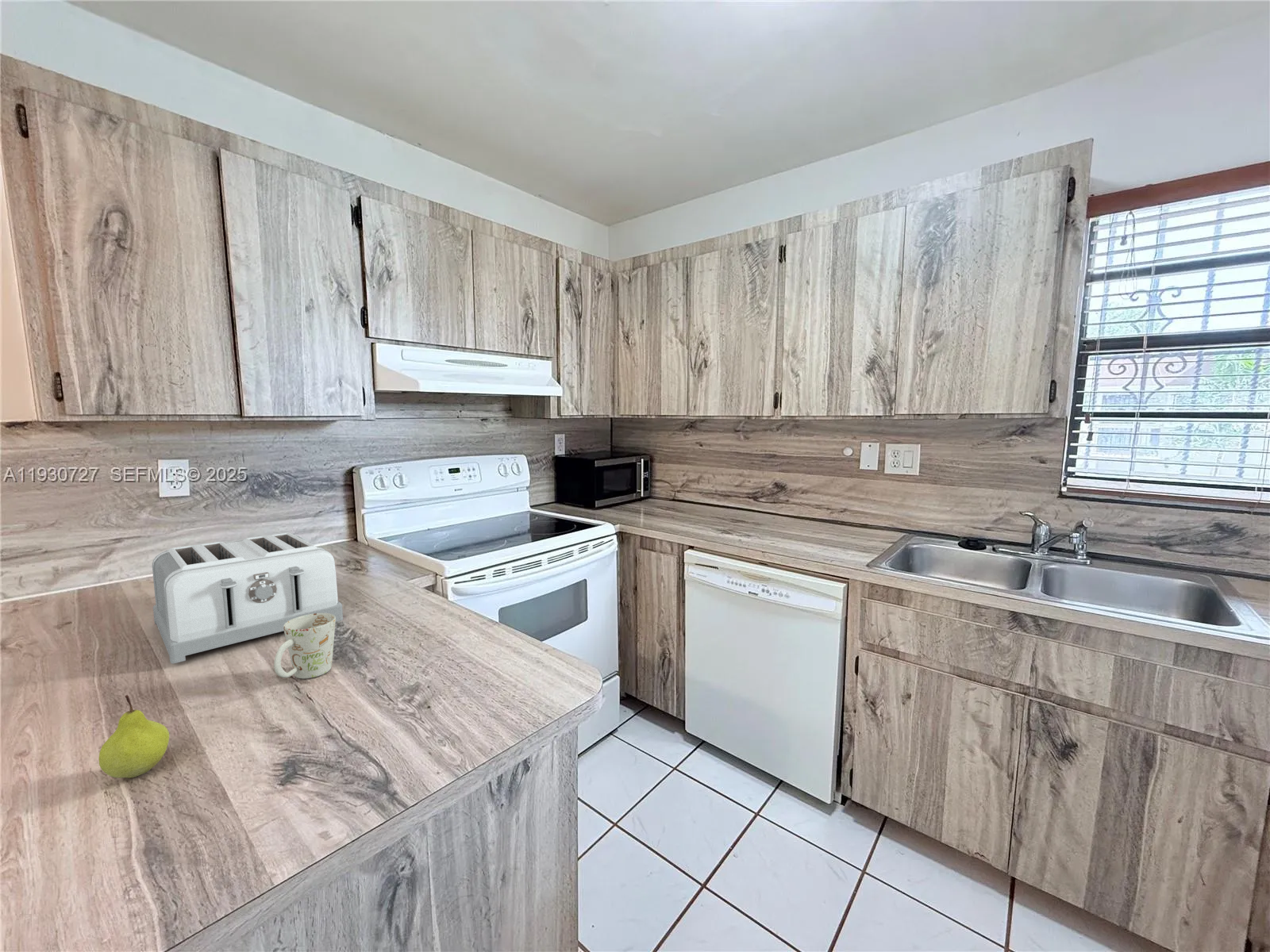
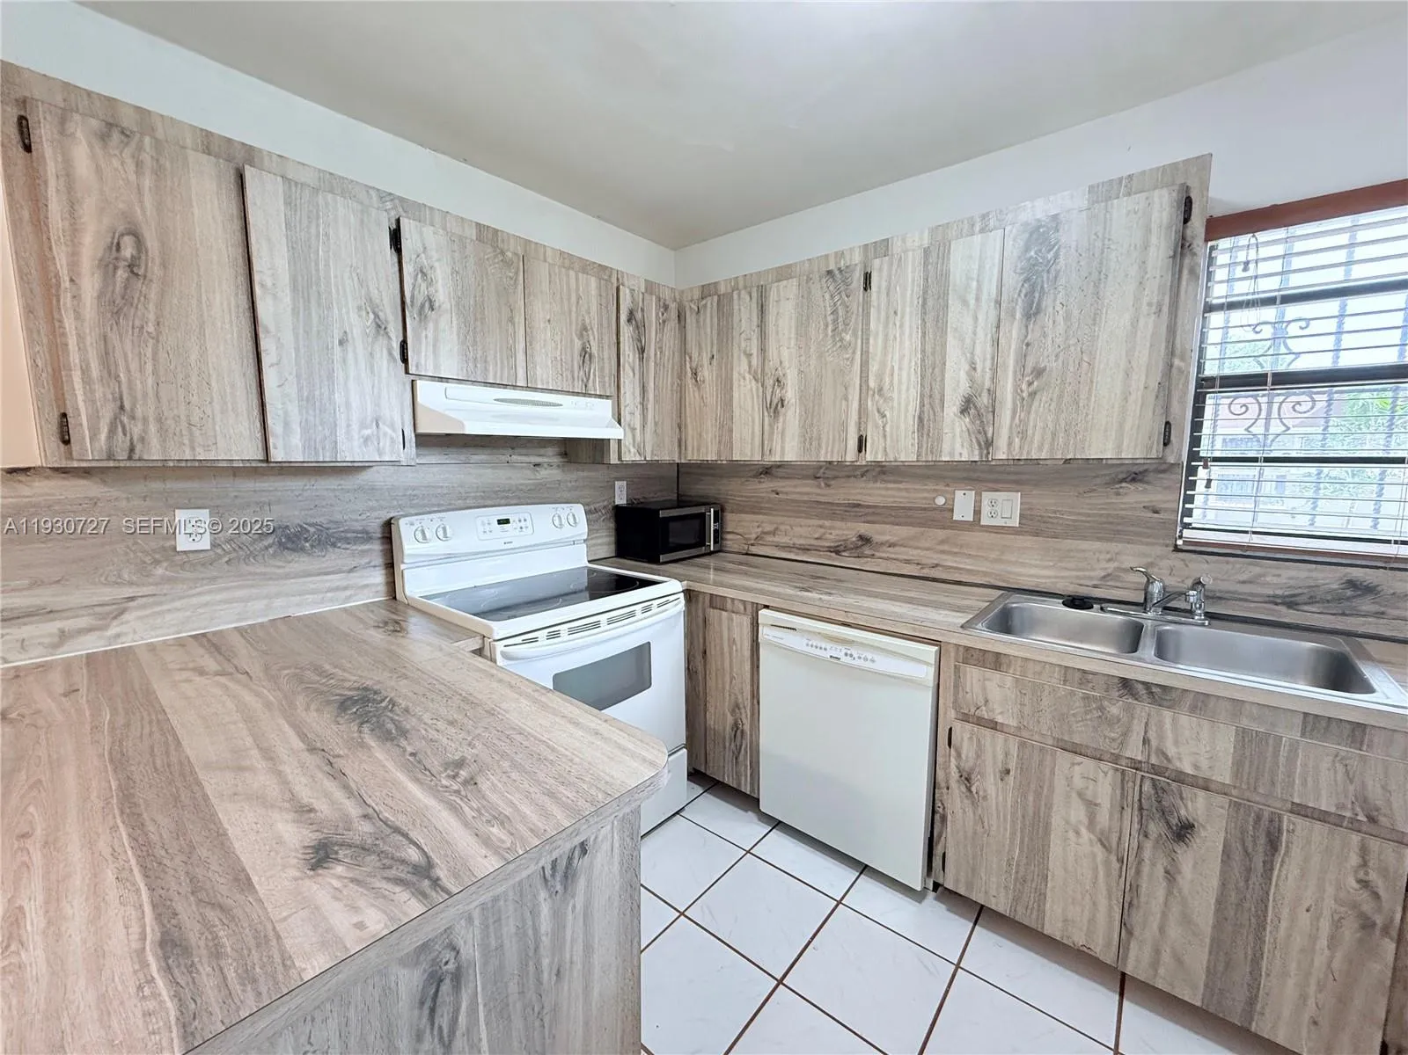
- toaster [152,532,344,664]
- fruit [98,694,170,778]
- mug [273,613,337,679]
